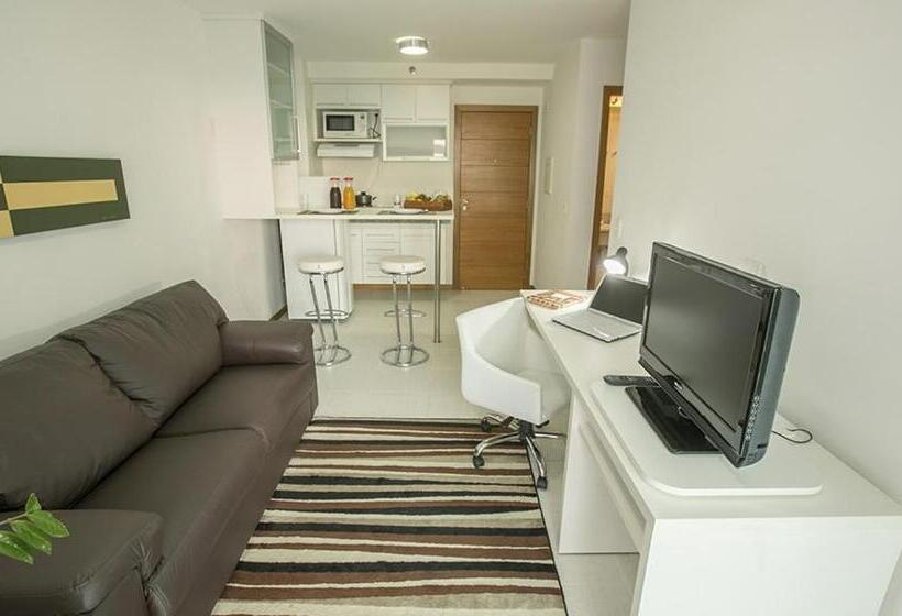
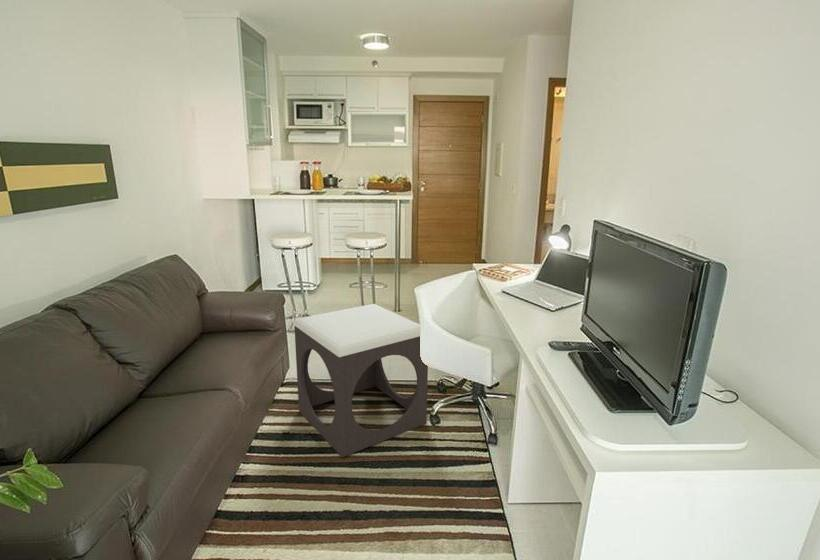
+ footstool [293,303,429,458]
